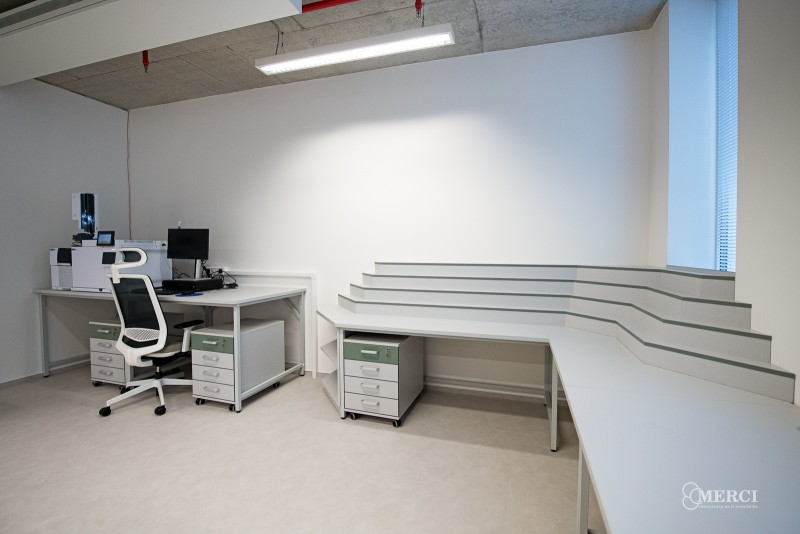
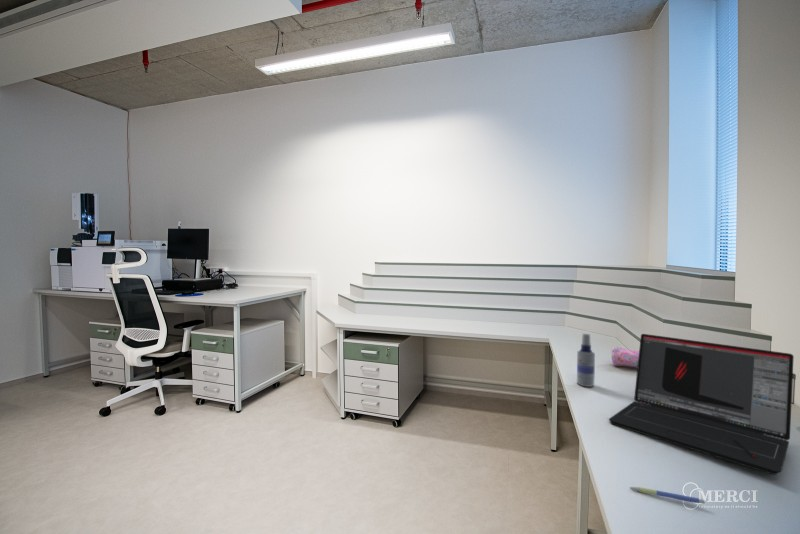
+ pencil case [610,346,639,368]
+ spray bottle [576,333,596,388]
+ laptop [608,333,795,476]
+ pen [628,486,706,505]
